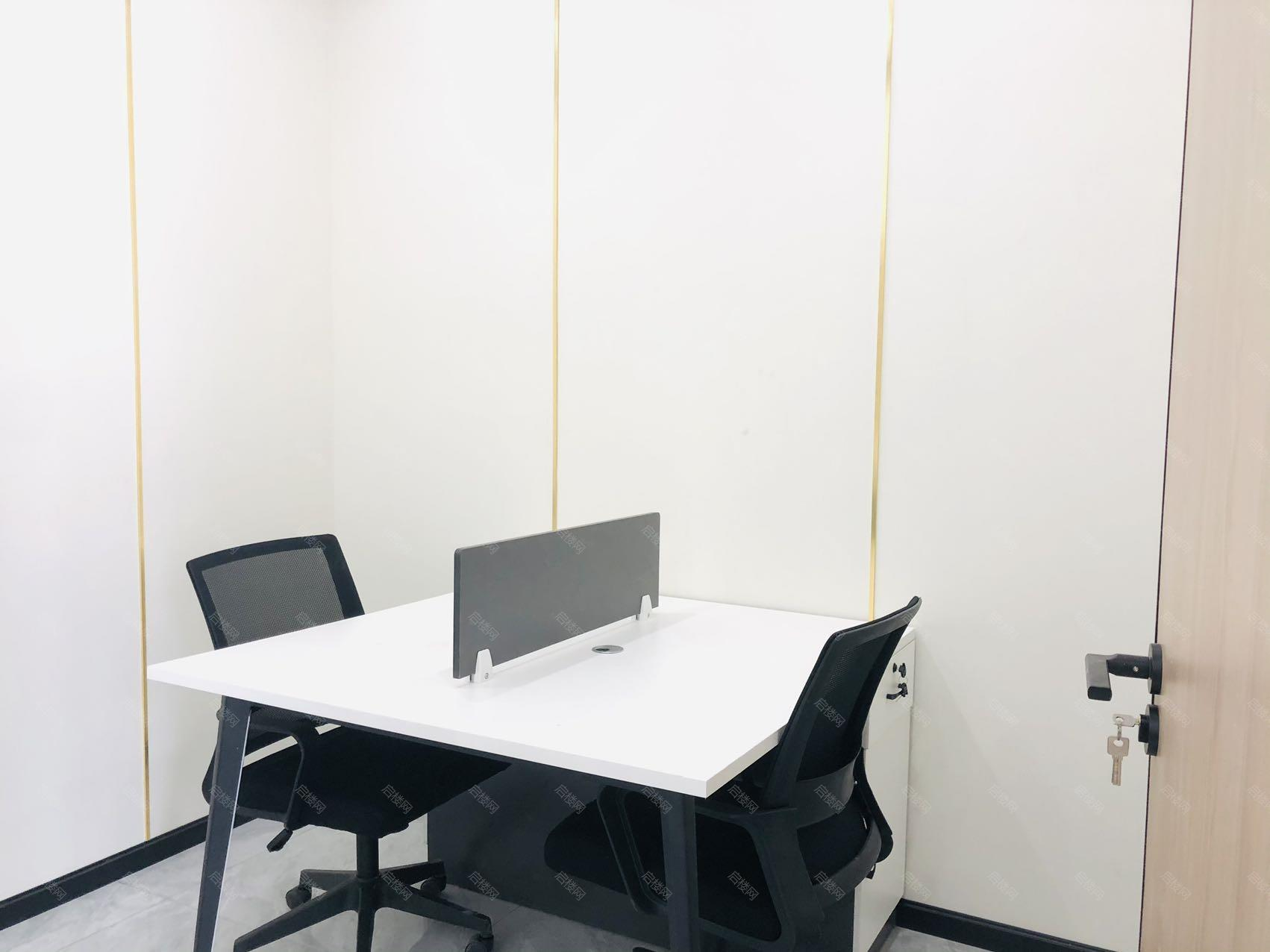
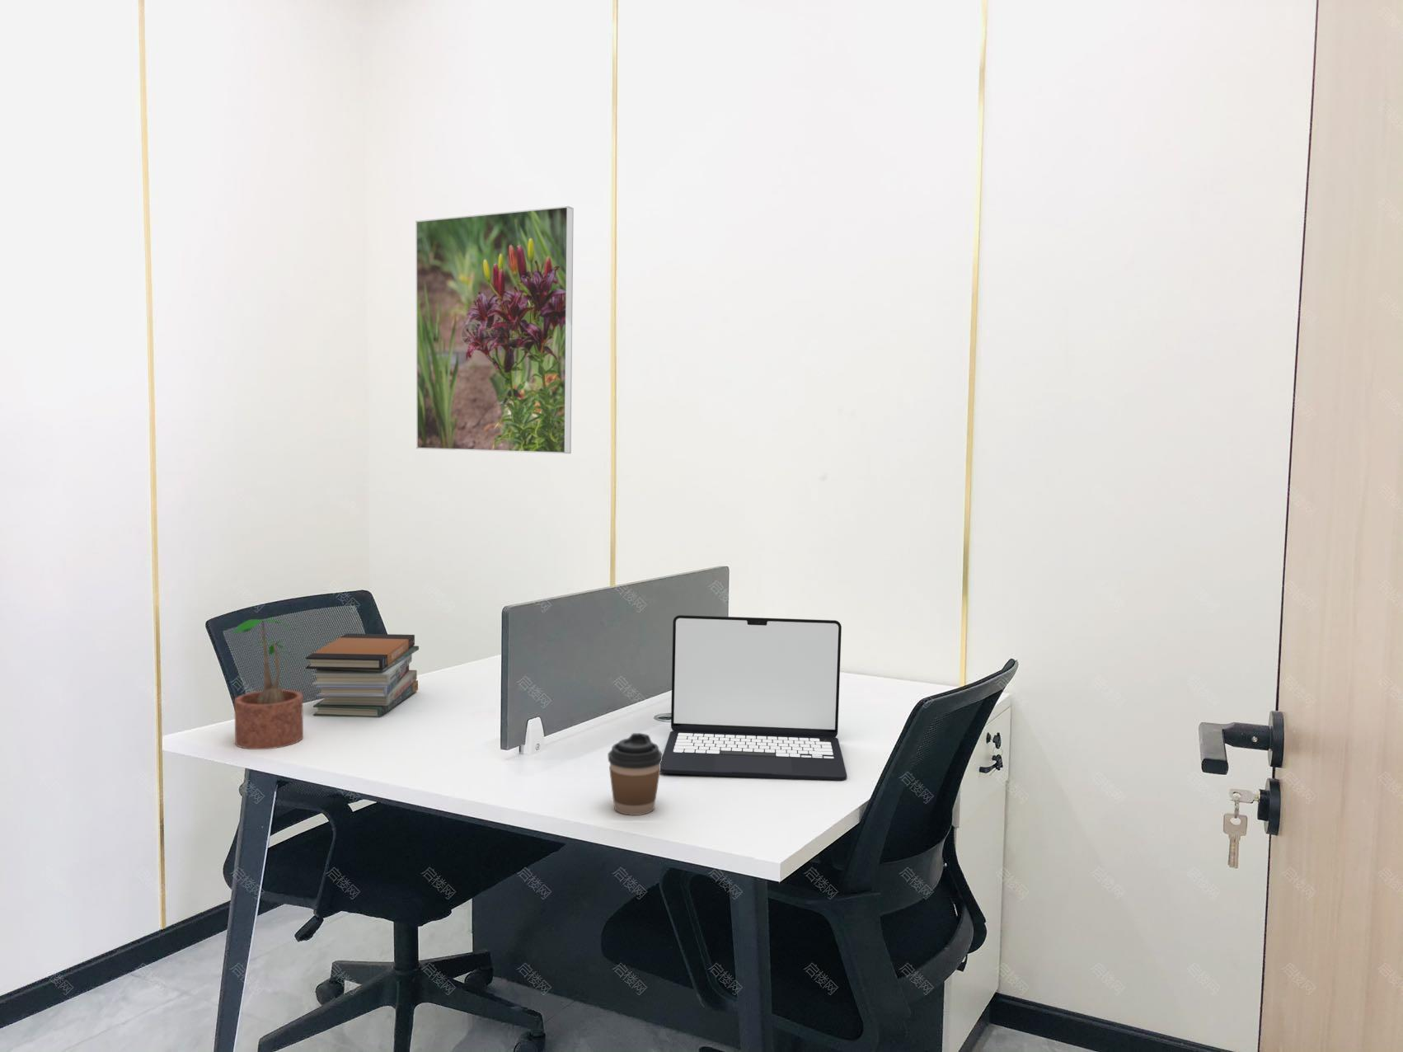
+ book stack [305,632,420,718]
+ potted plant [230,618,304,750]
+ laptop [661,614,847,781]
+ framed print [414,206,574,454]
+ coffee cup [608,733,663,817]
